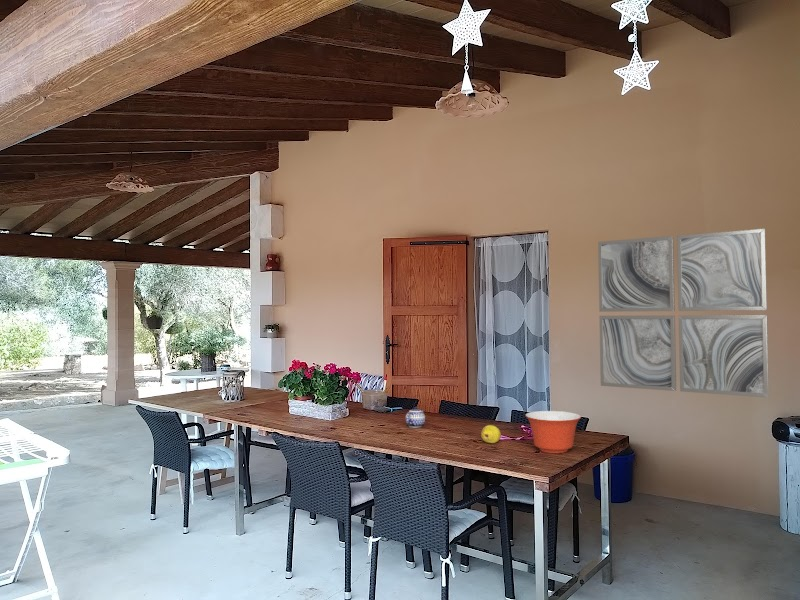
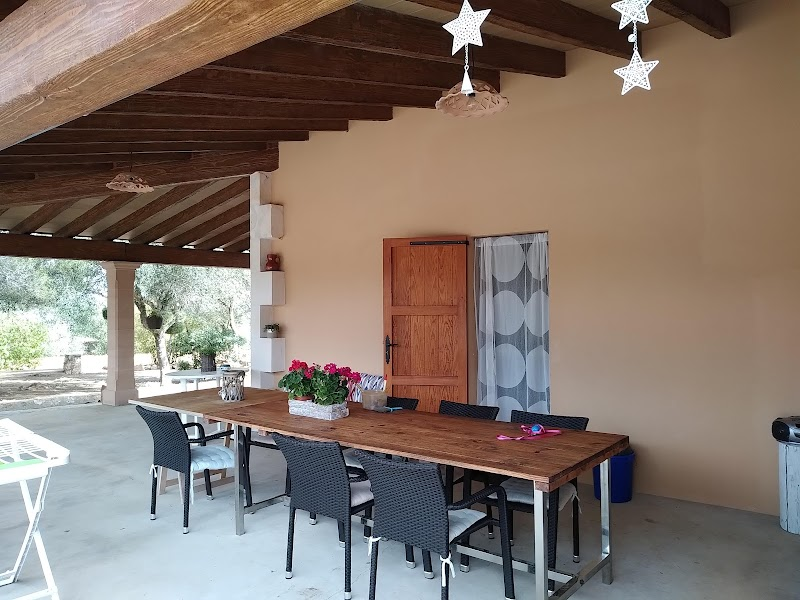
- mixing bowl [524,410,582,454]
- fruit [480,424,502,444]
- wall art [597,228,770,398]
- teapot [405,406,426,429]
